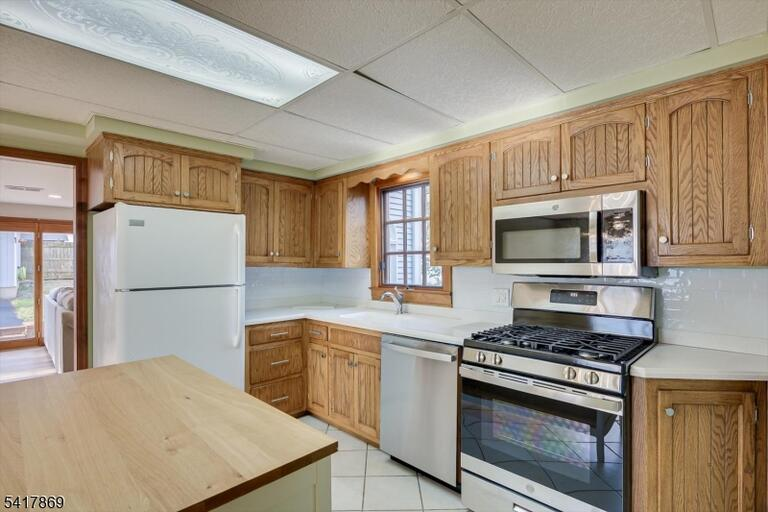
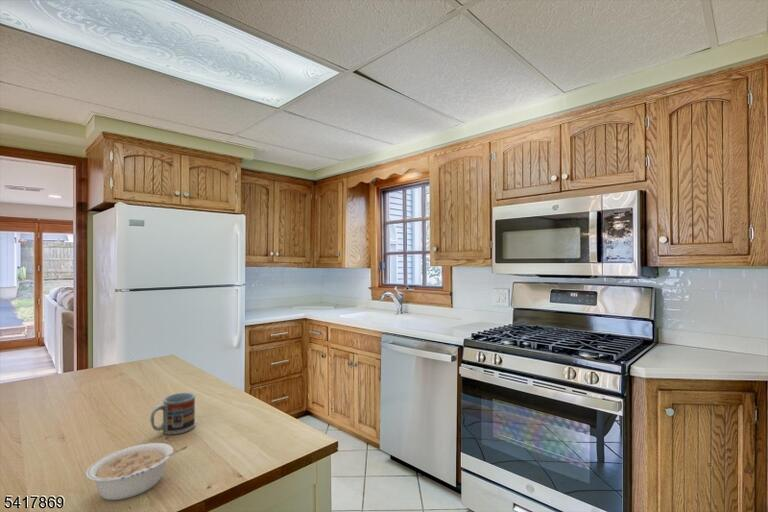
+ cup [149,392,196,435]
+ legume [85,442,189,501]
